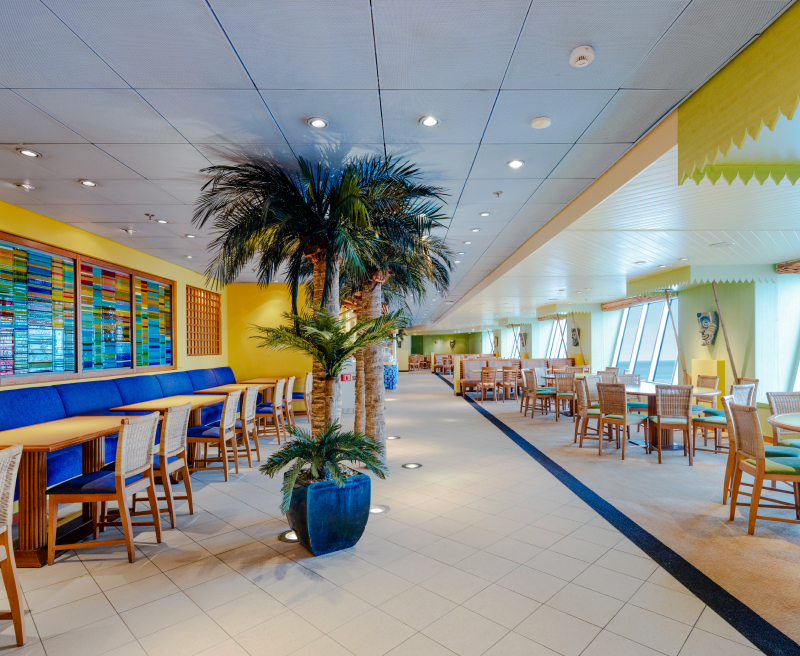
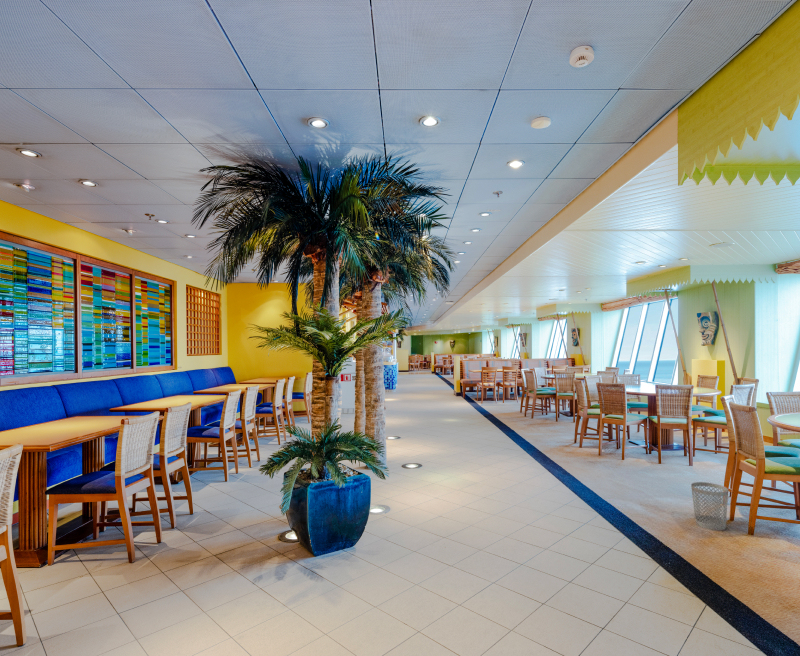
+ wastebasket [690,481,729,532]
